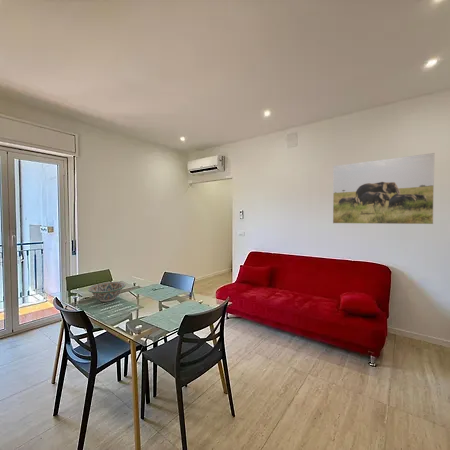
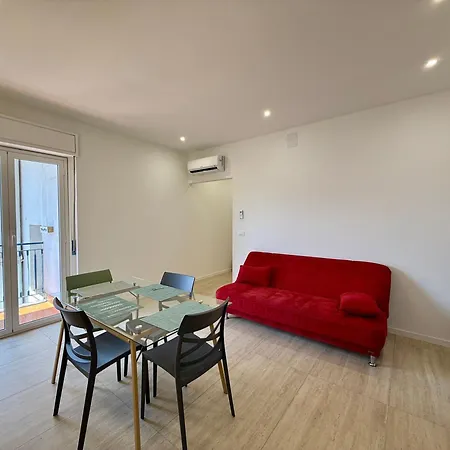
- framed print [332,152,435,225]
- decorative bowl [87,281,126,303]
